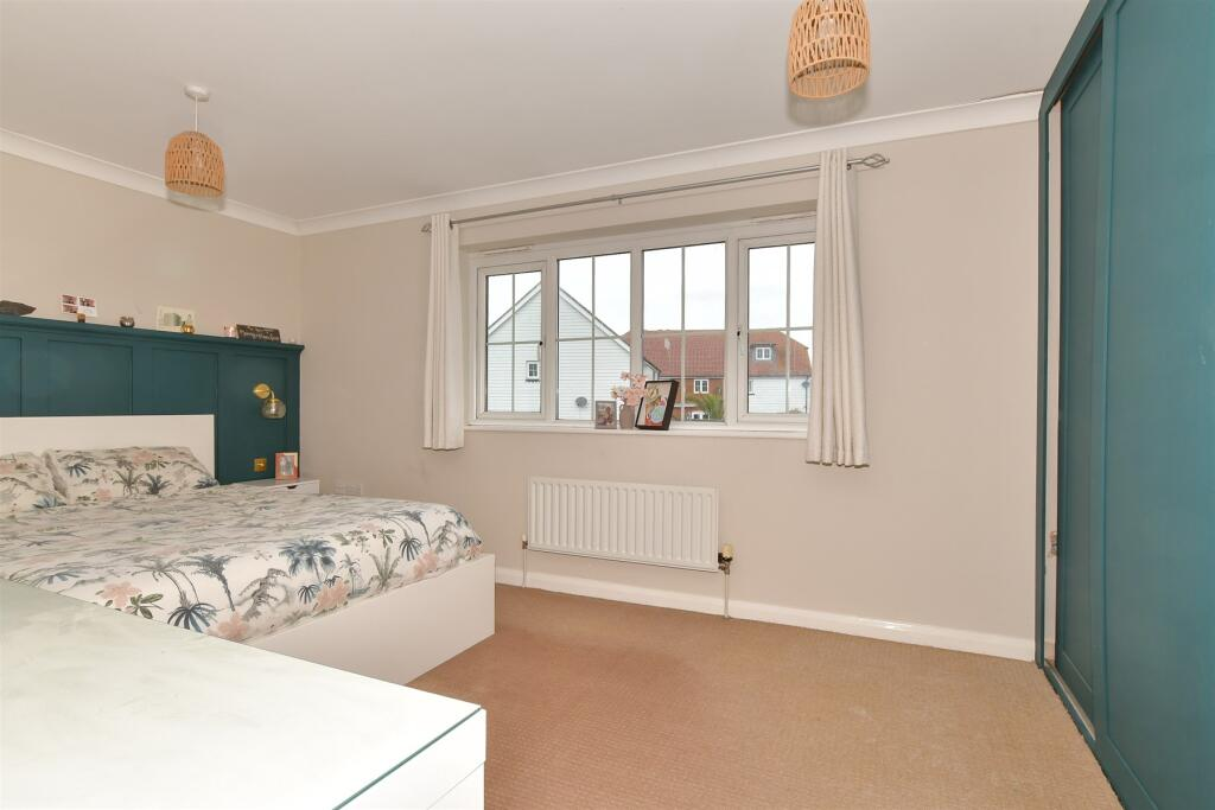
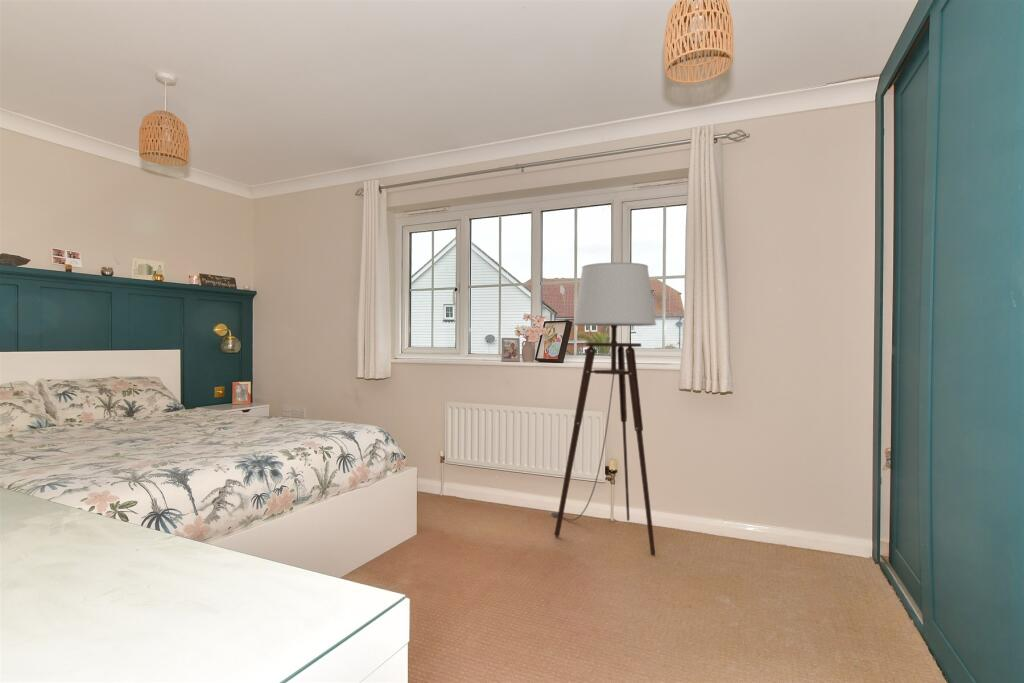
+ floor lamp [549,261,657,557]
